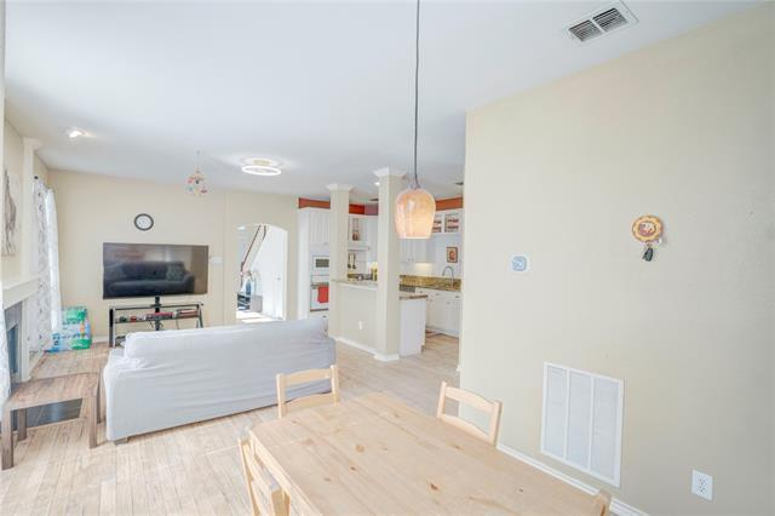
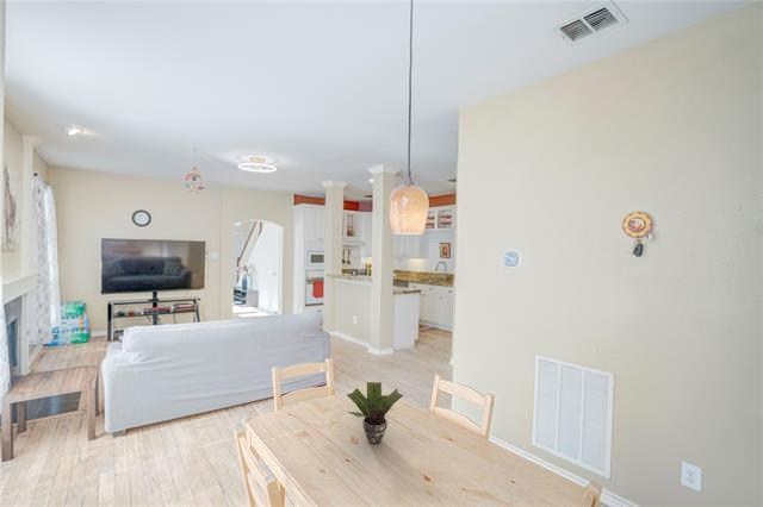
+ potted plant [346,381,404,445]
